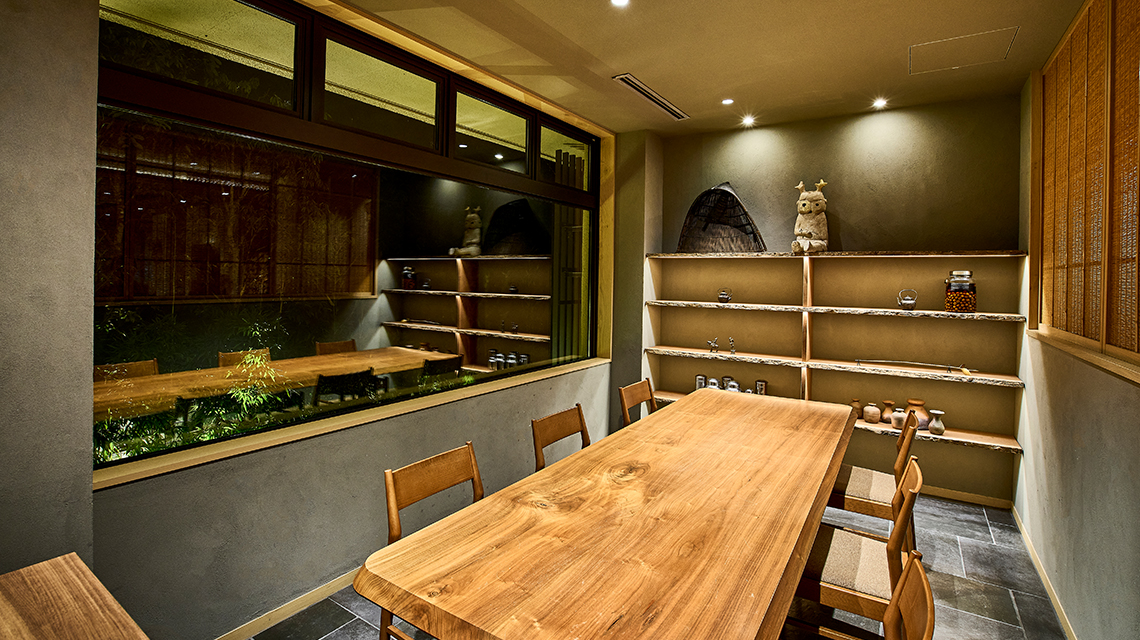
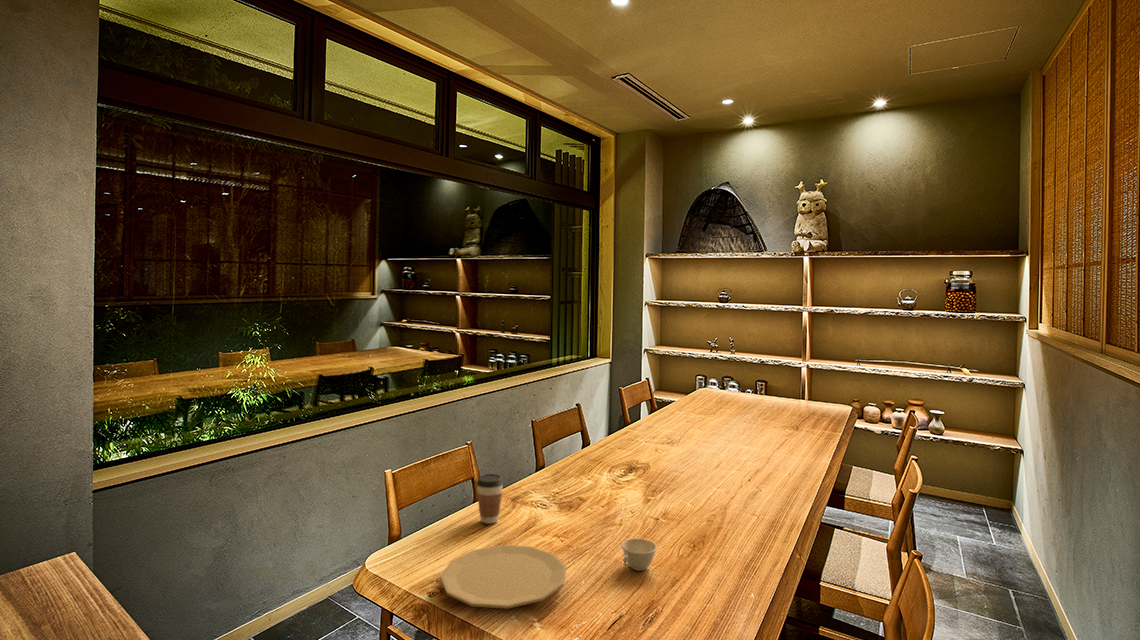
+ plate [439,544,568,609]
+ teacup [620,538,658,572]
+ coffee cup [475,473,504,525]
